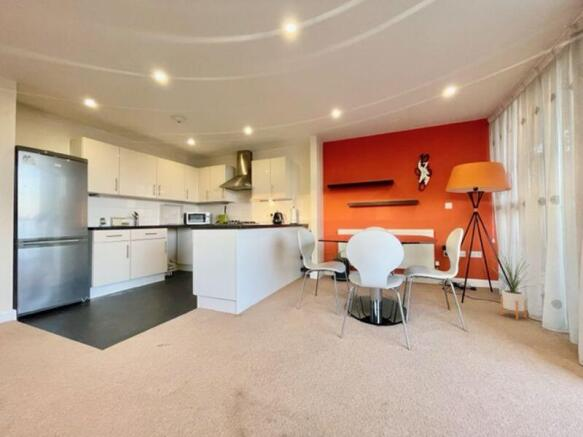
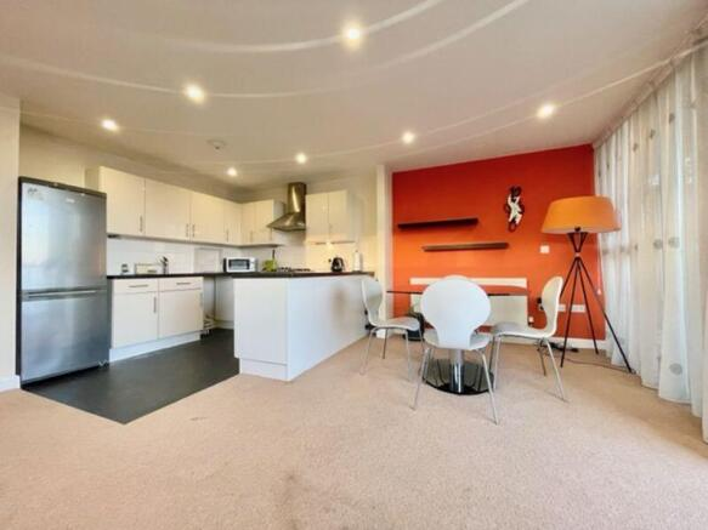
- house plant [490,250,537,321]
